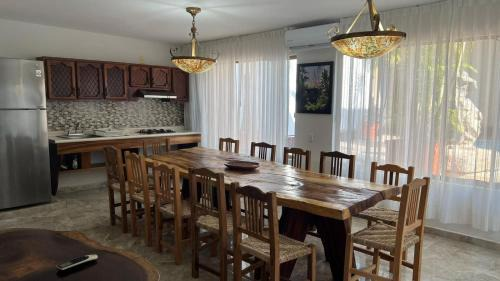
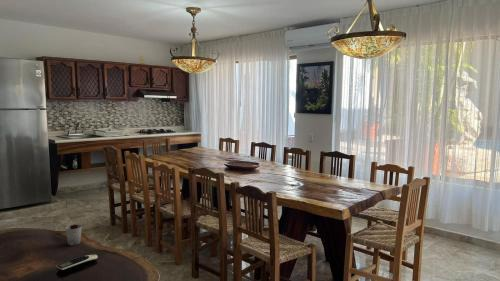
+ cup [65,224,83,246]
